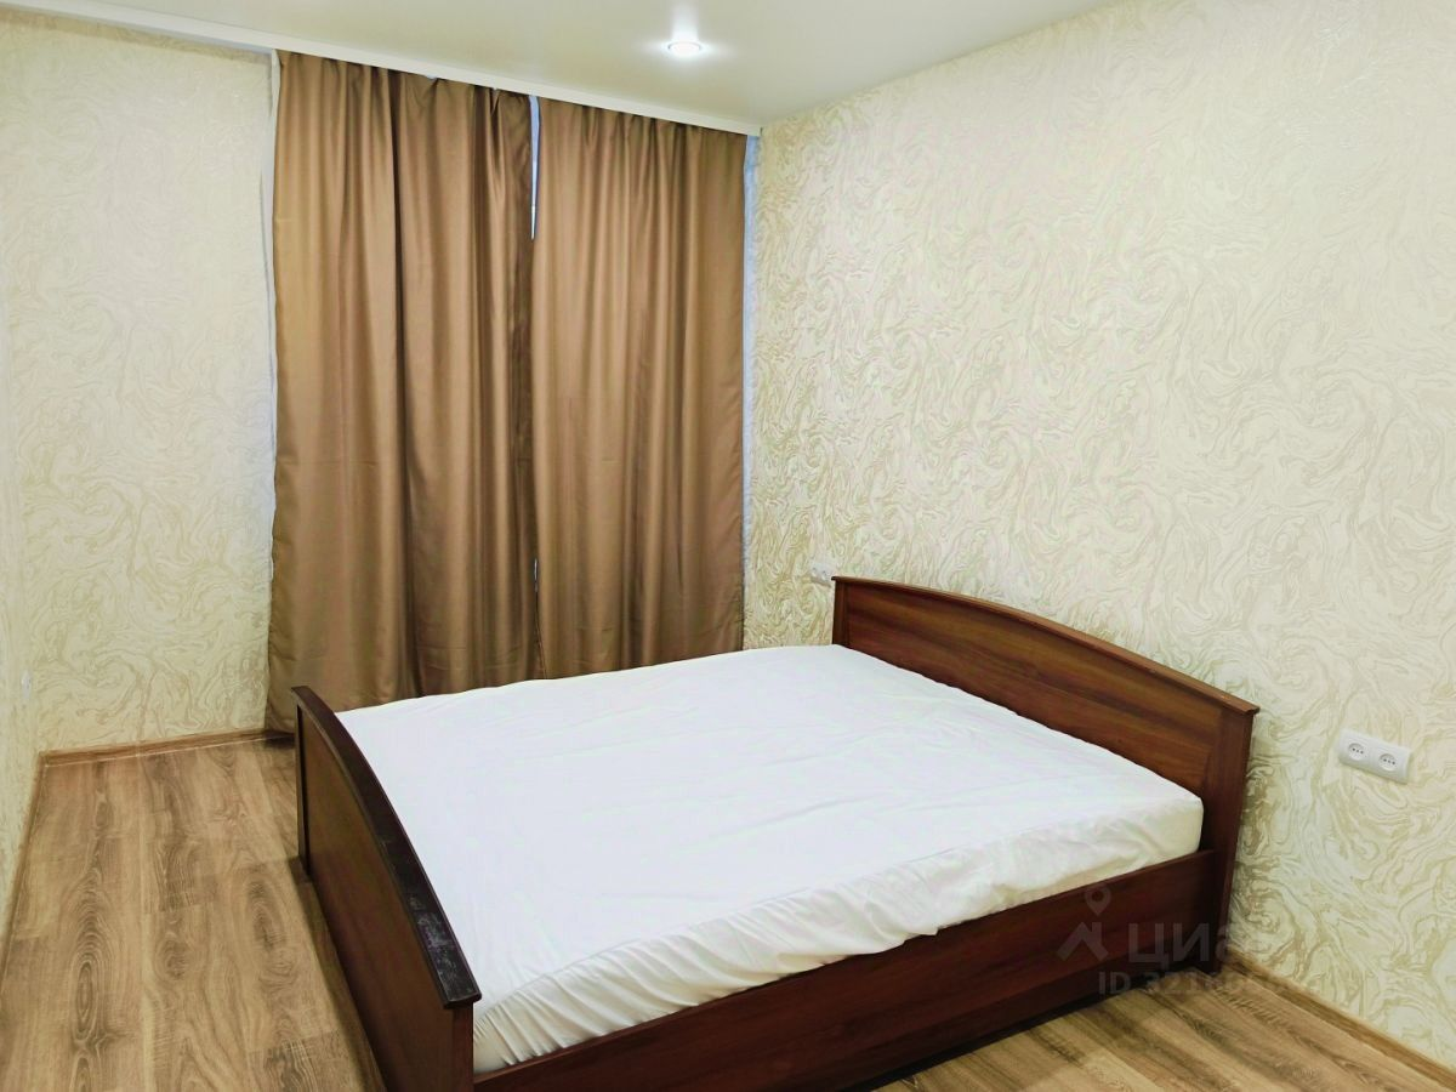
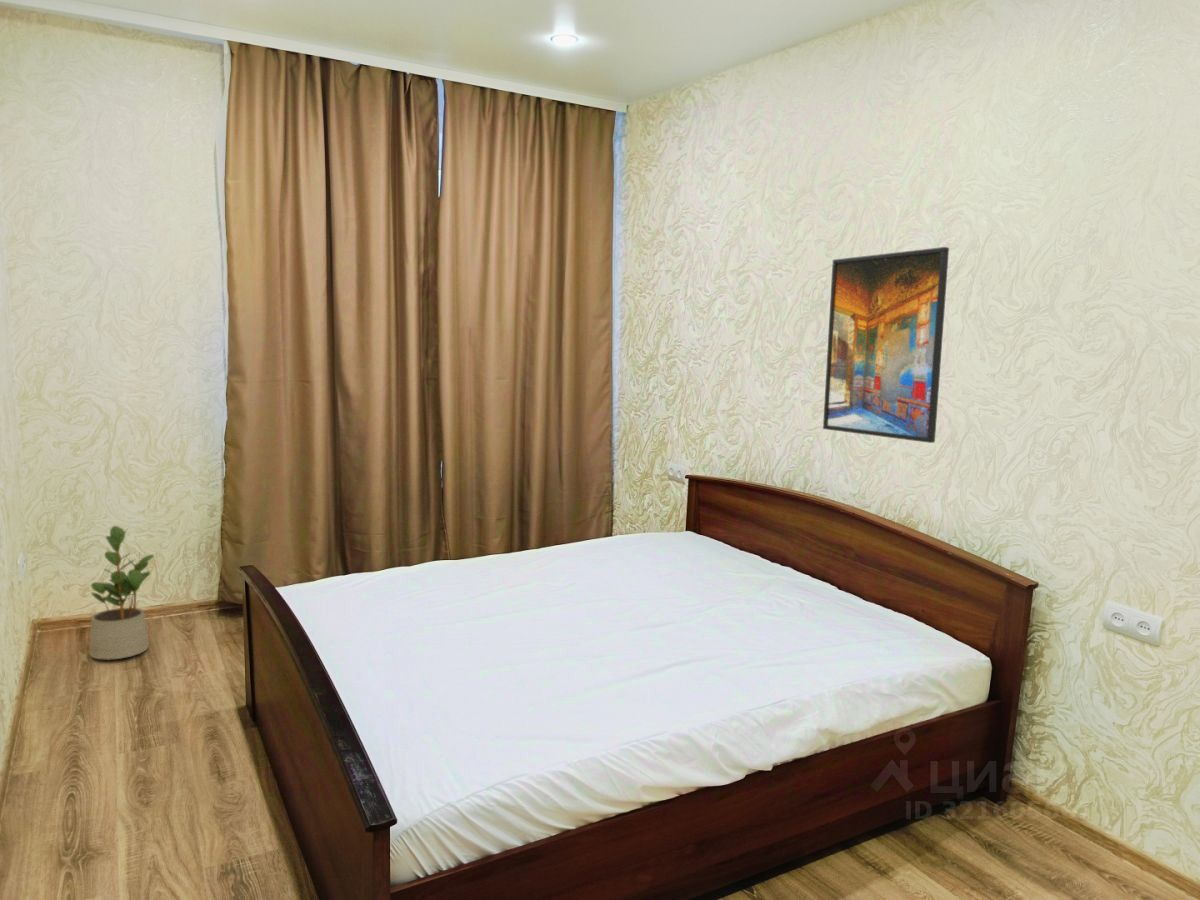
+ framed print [822,246,950,444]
+ potted plant [88,525,155,661]
